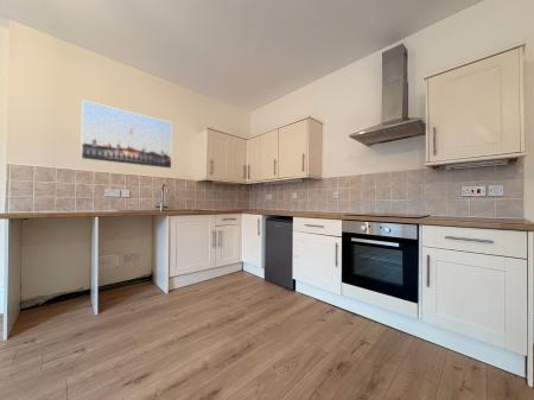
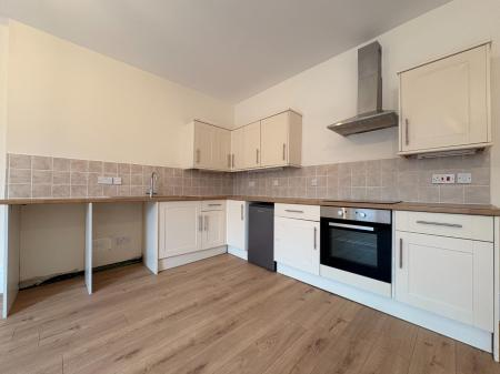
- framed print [80,99,173,170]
